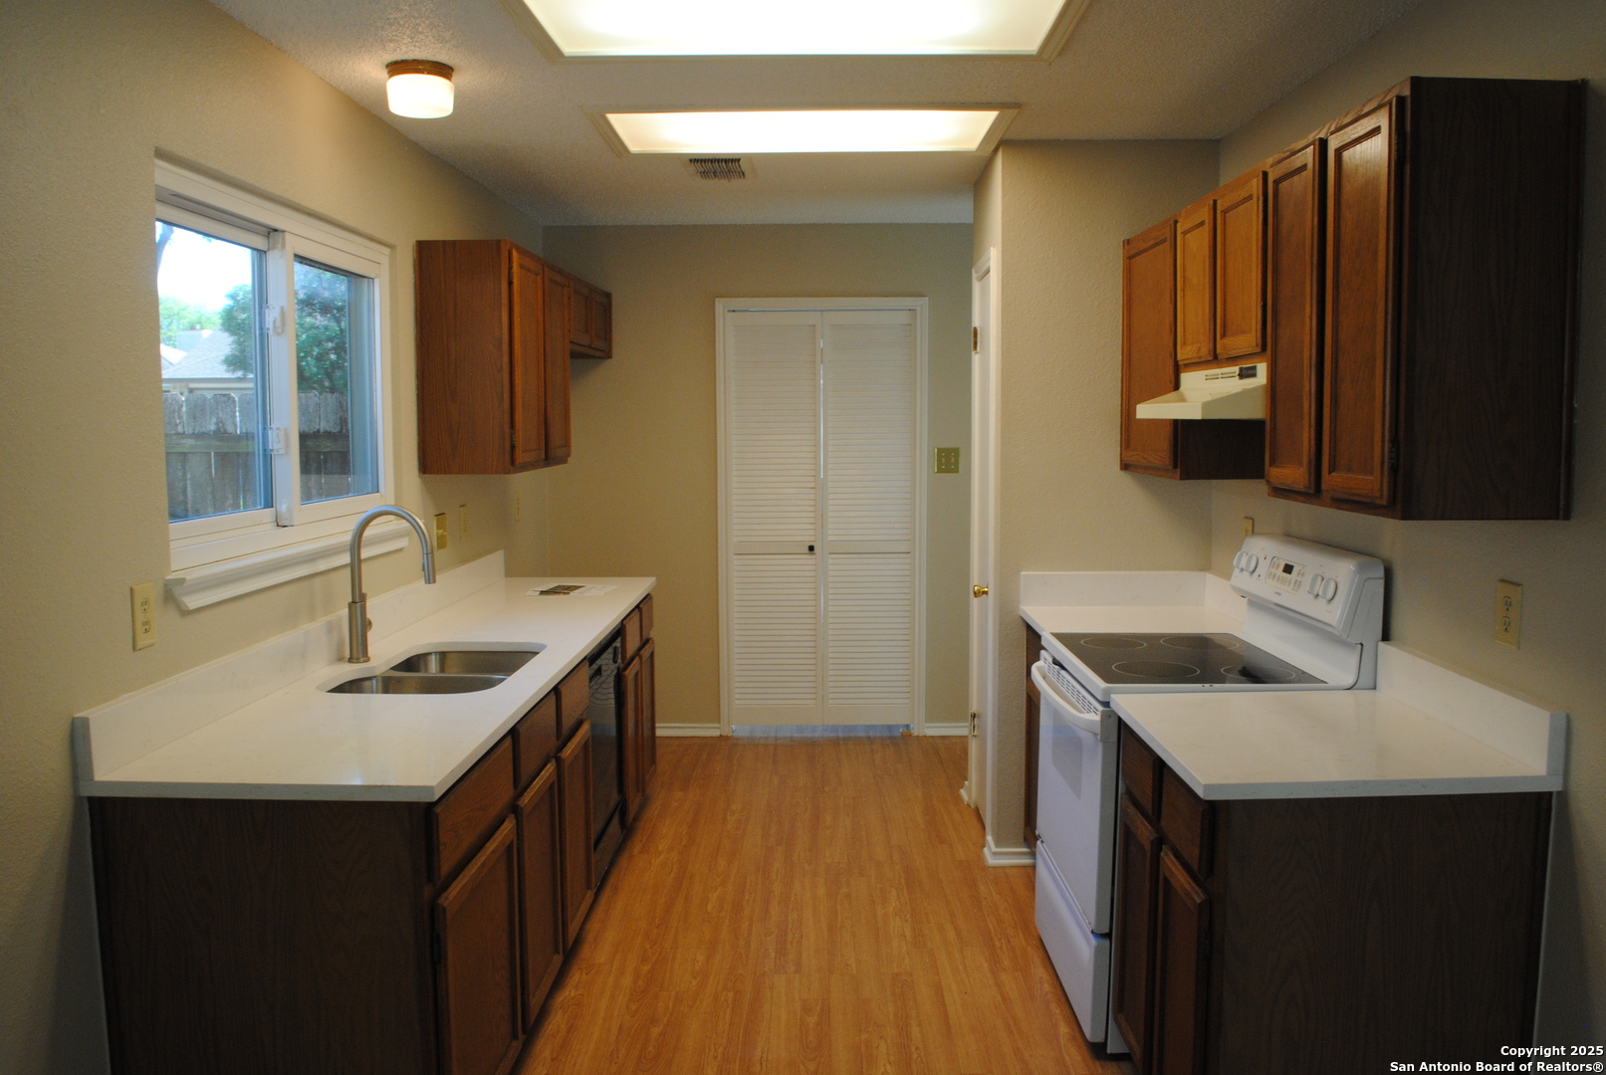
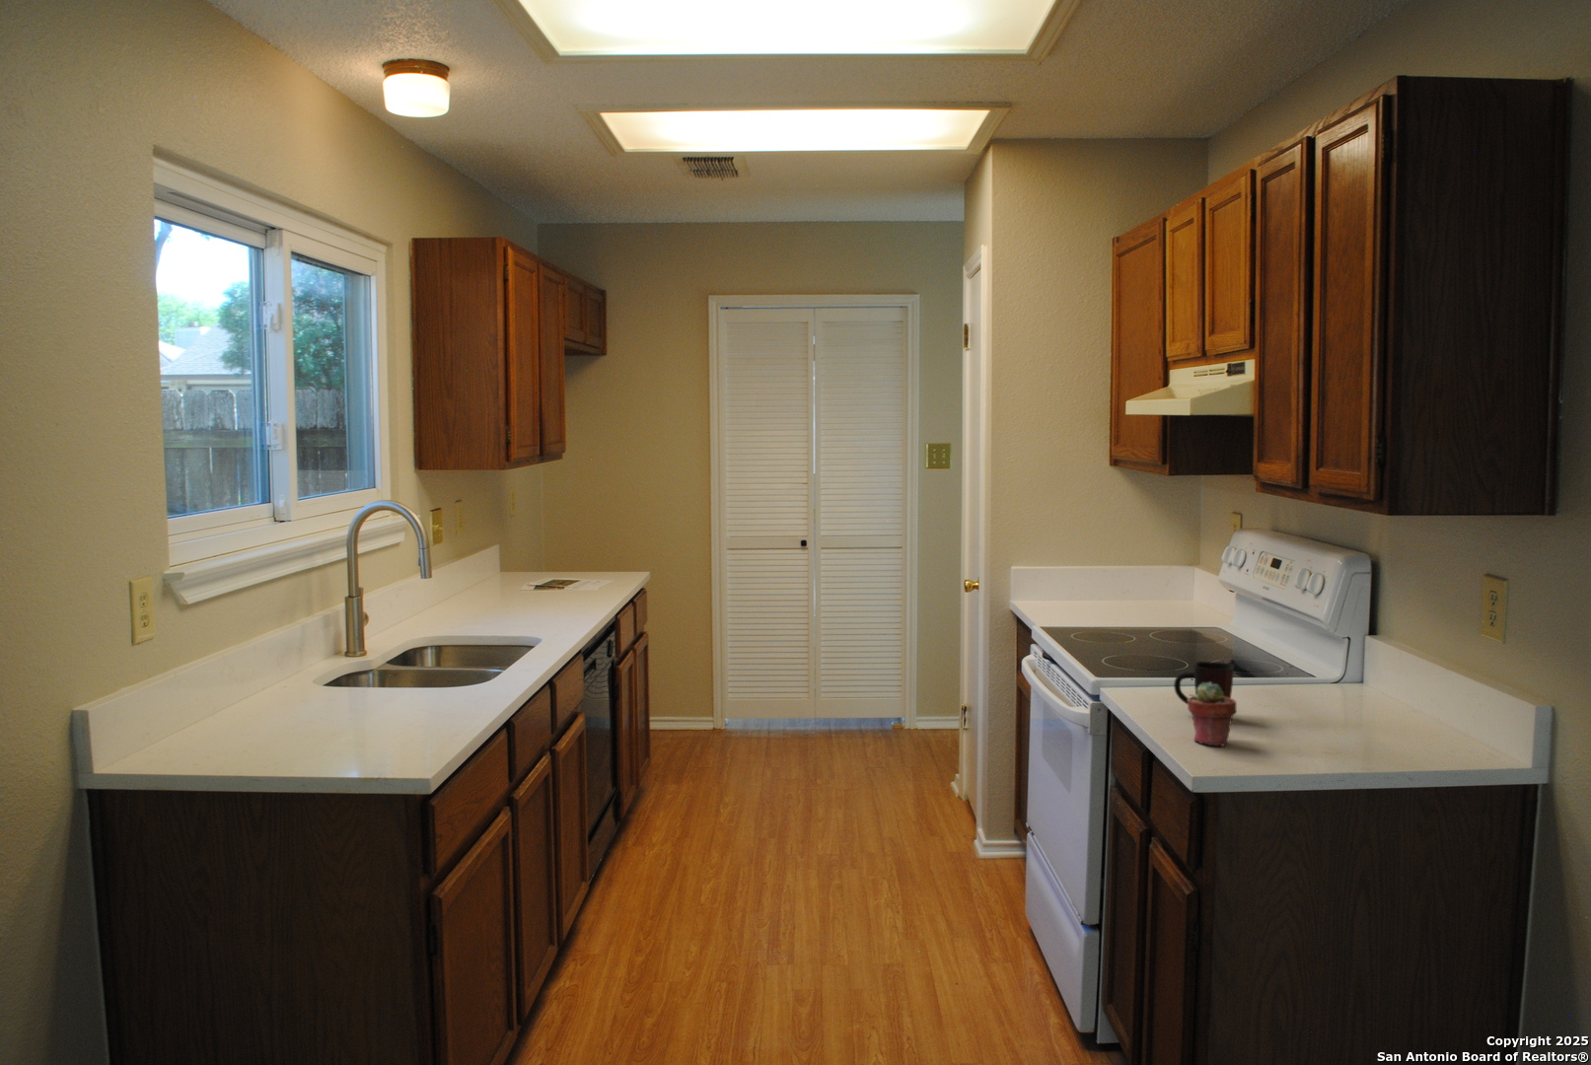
+ potted succulent [1187,682,1238,748]
+ mug [1172,661,1235,705]
